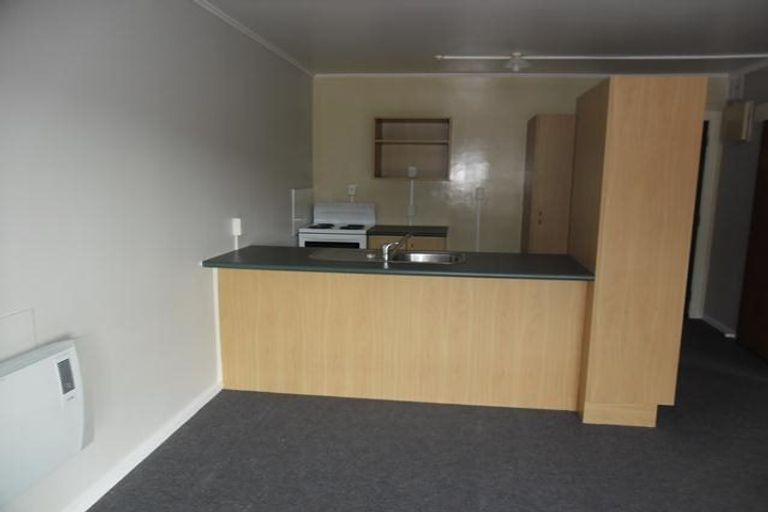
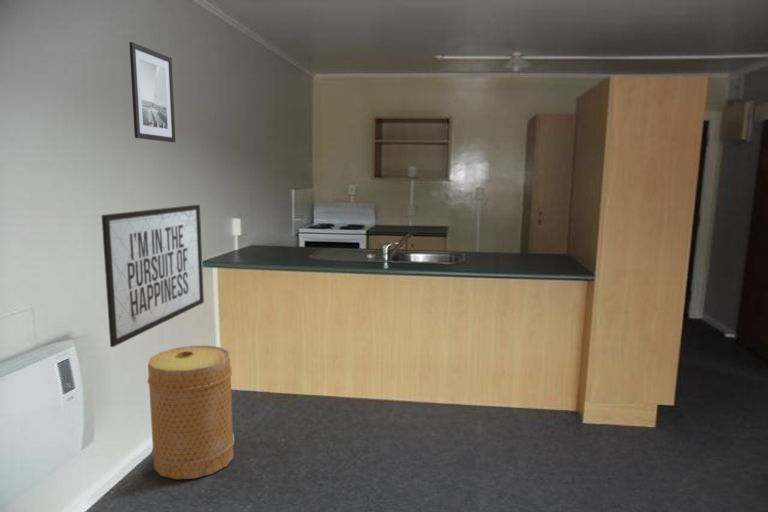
+ basket [147,344,235,480]
+ mirror [101,204,205,348]
+ wall art [128,41,176,143]
